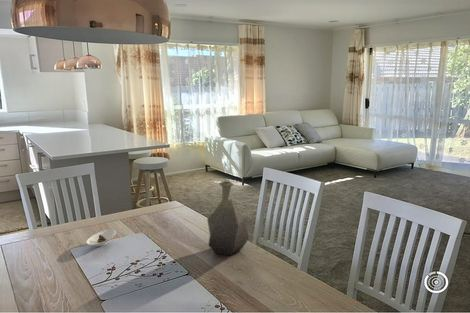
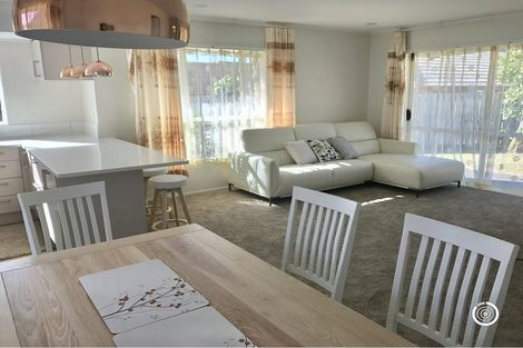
- vase [206,180,250,257]
- saucer [86,229,117,247]
